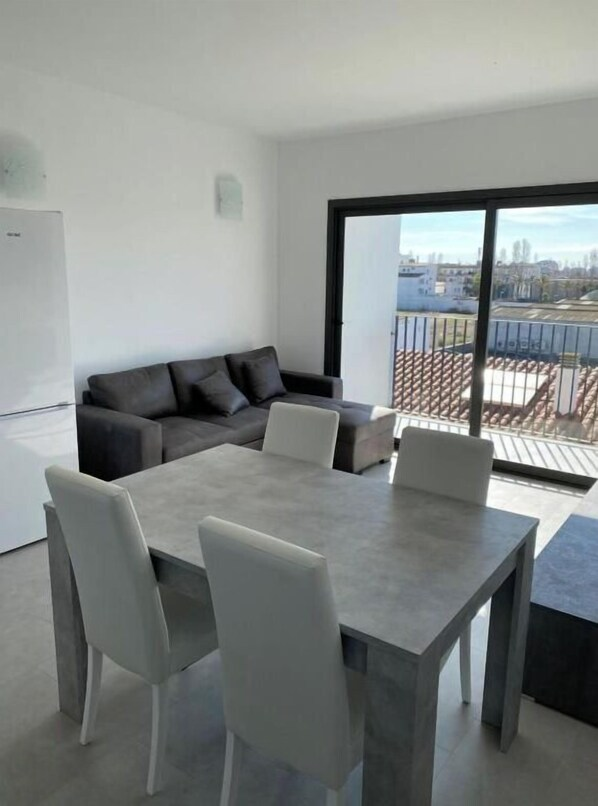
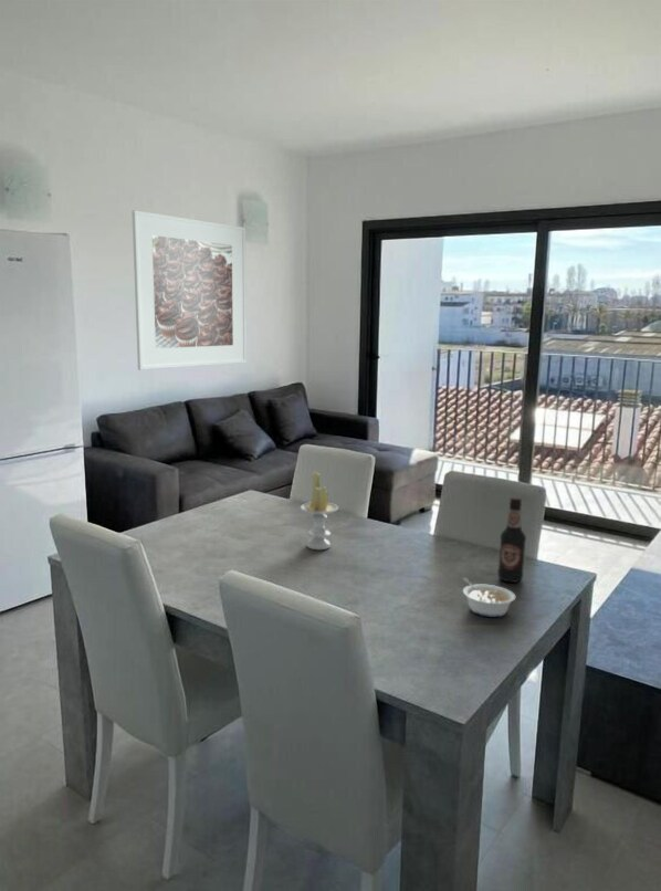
+ legume [462,577,516,618]
+ bottle [497,496,527,584]
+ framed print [132,209,248,371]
+ candle [300,471,339,551]
